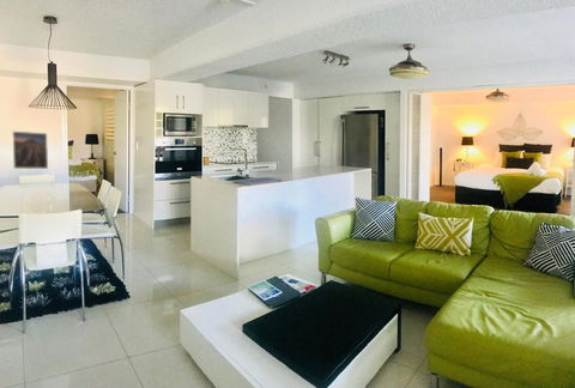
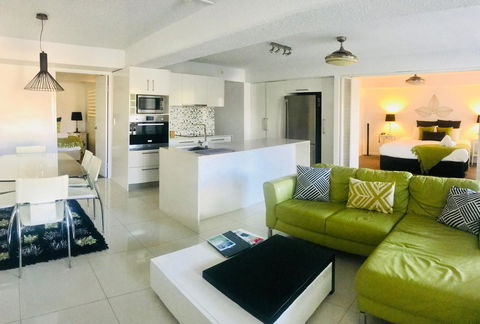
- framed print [11,131,49,170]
